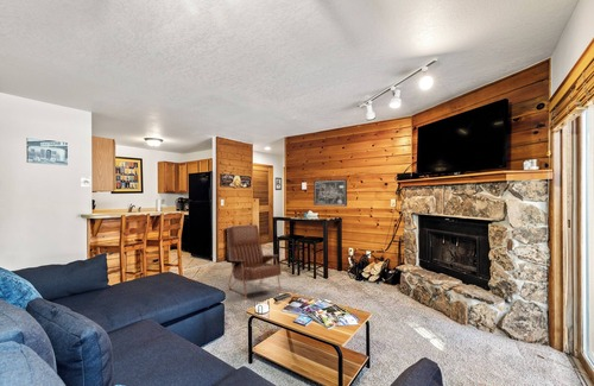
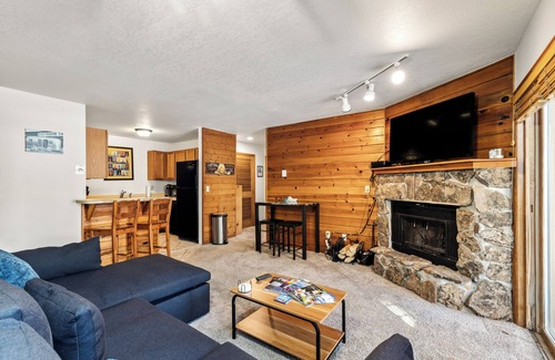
- wall art [312,178,348,208]
- armchair [226,223,283,299]
